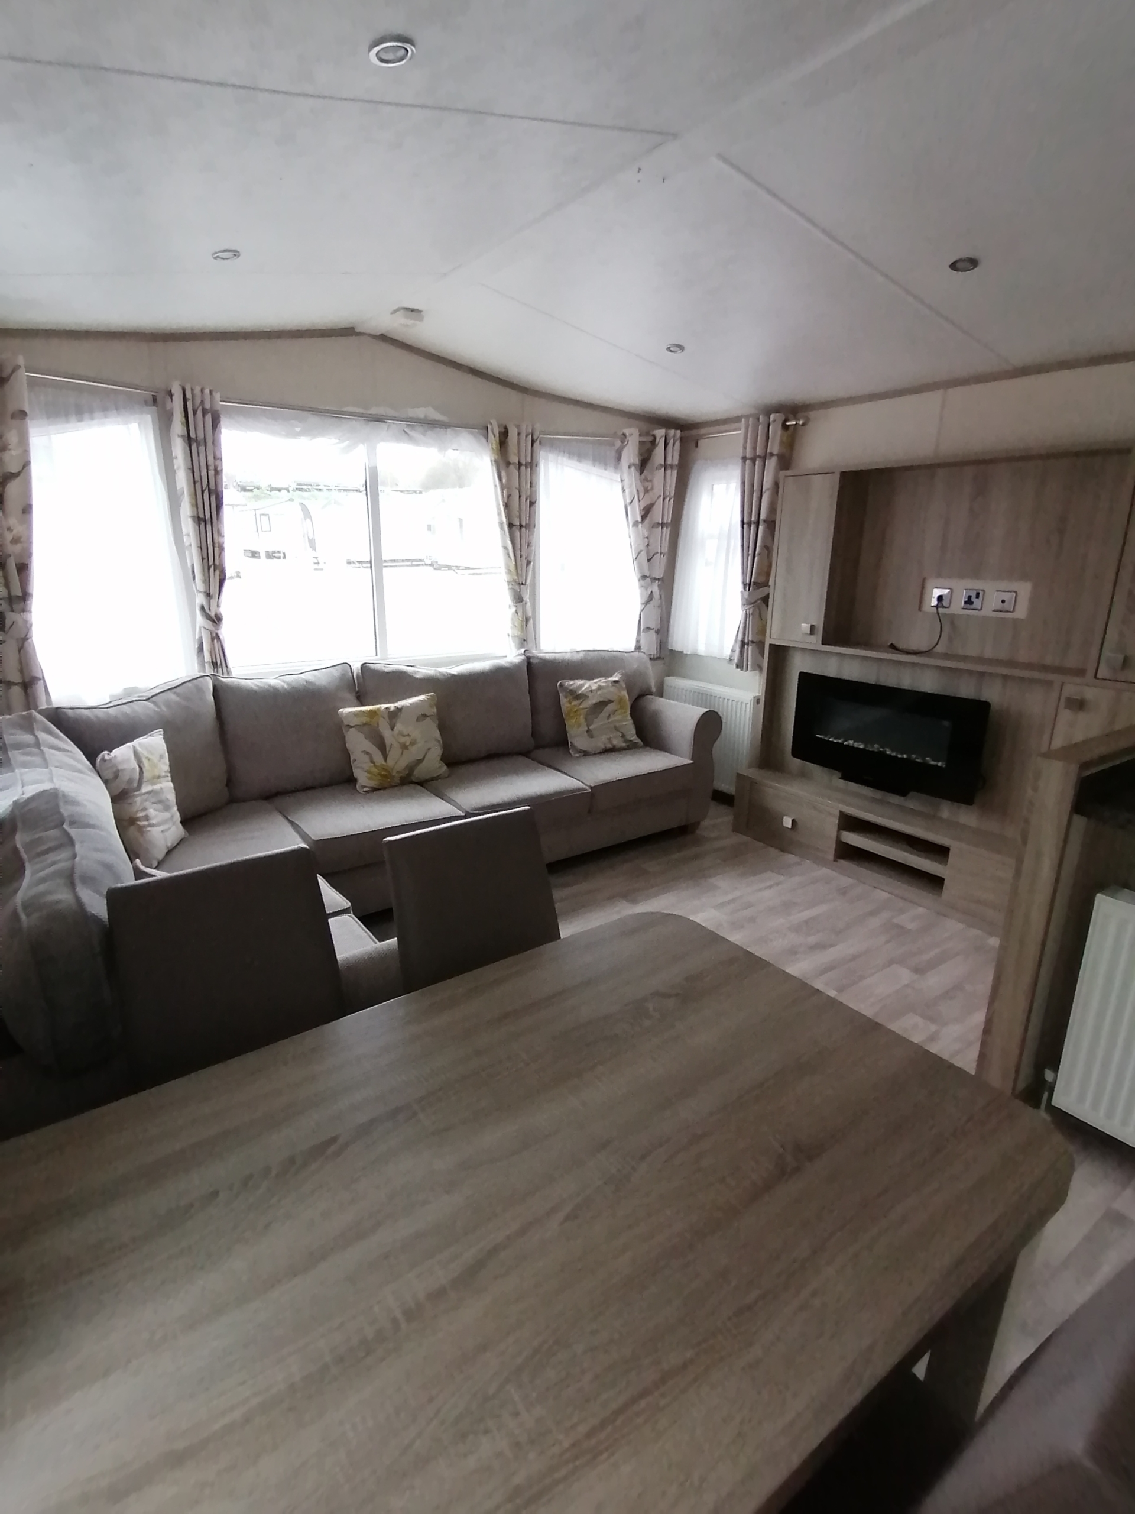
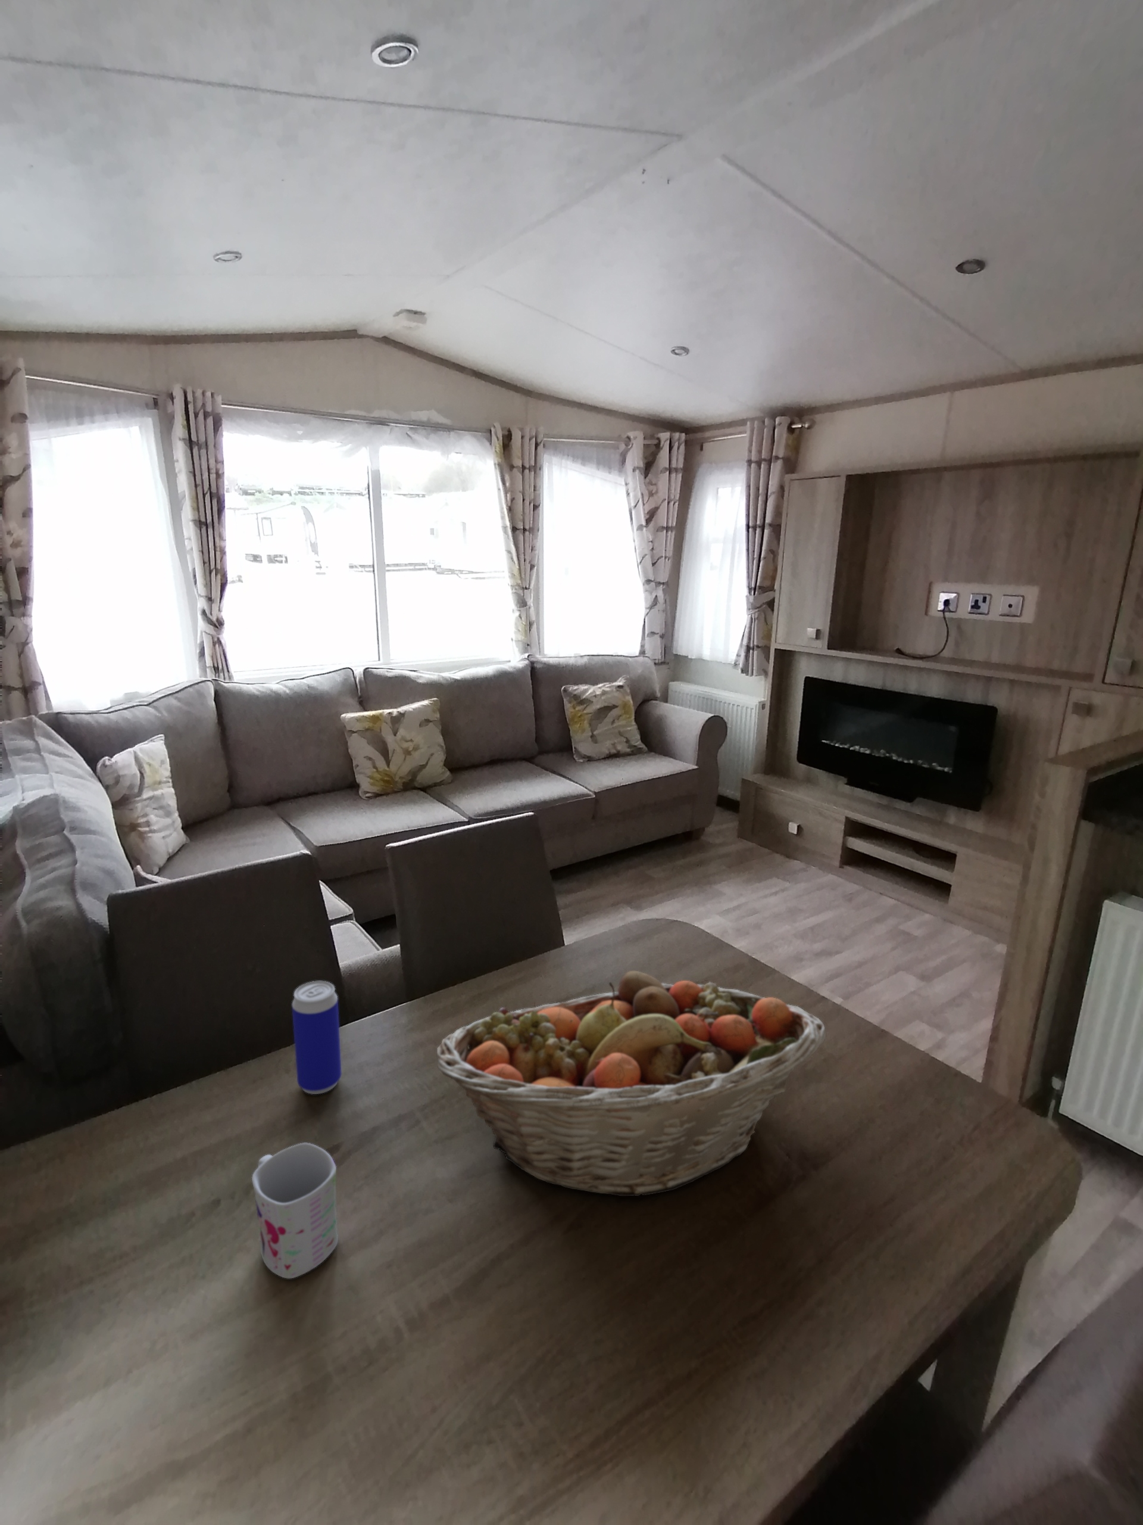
+ mug [251,1143,339,1279]
+ beverage can [292,981,342,1095]
+ fruit basket [436,970,827,1197]
